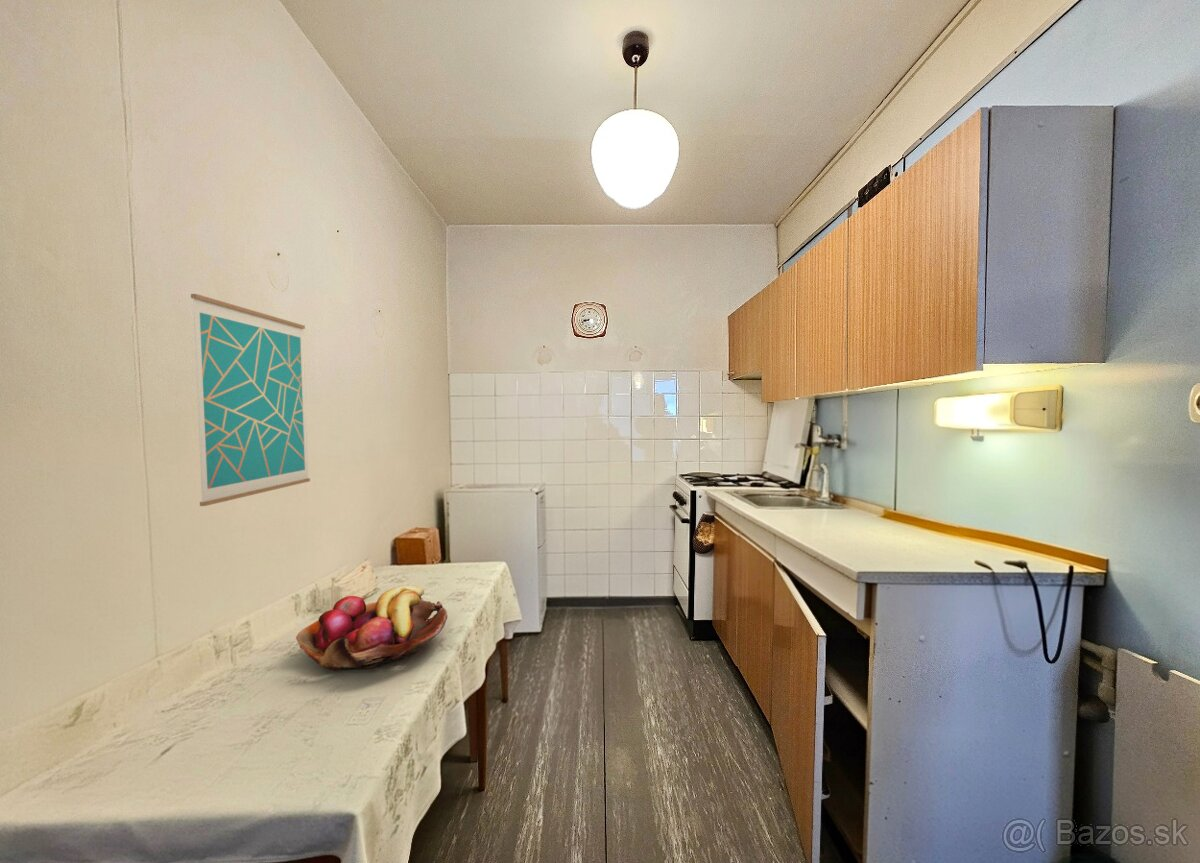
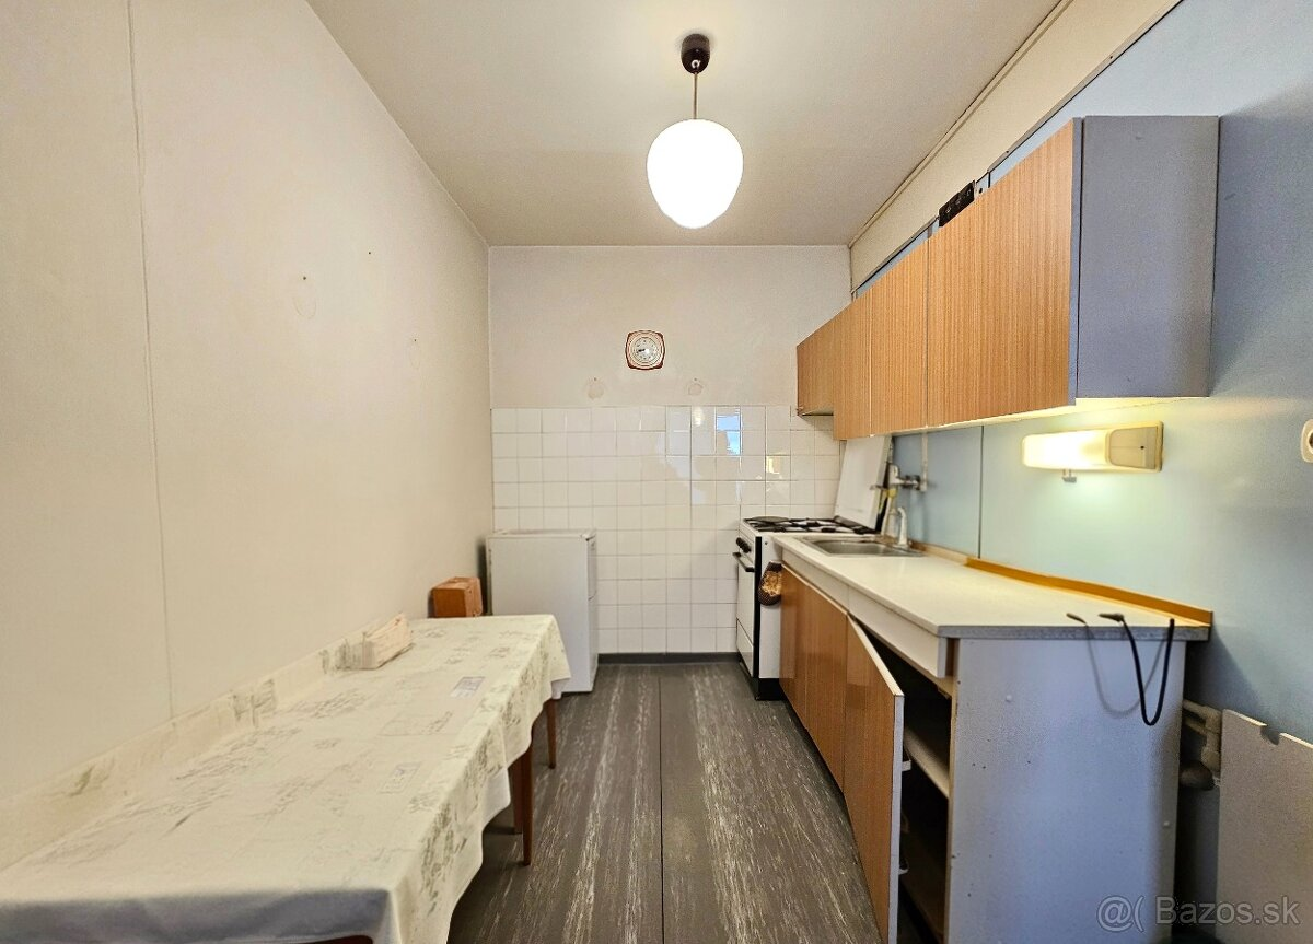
- wall art [190,293,311,507]
- fruit basket [295,584,448,672]
